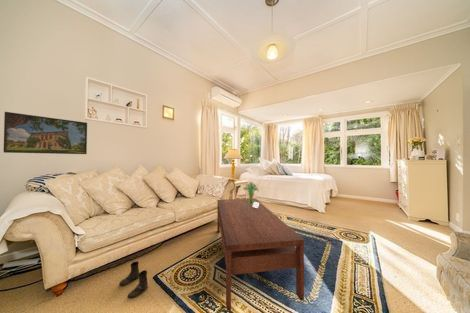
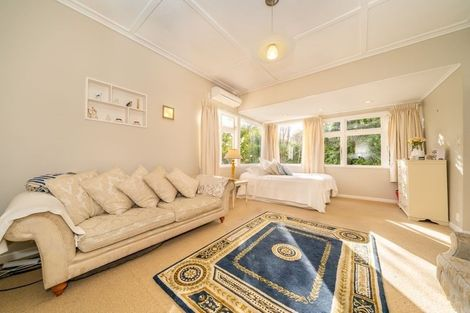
- boots [118,261,149,299]
- coffee table [216,197,305,312]
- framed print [2,111,88,155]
- bouquet [242,180,260,208]
